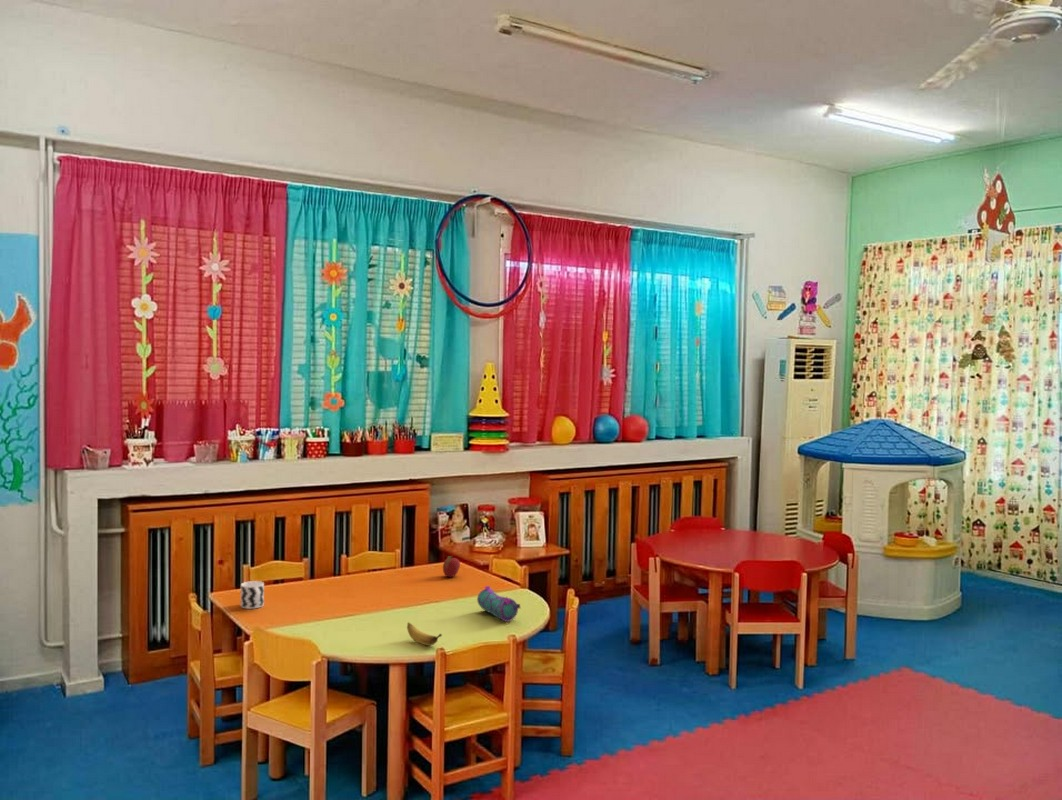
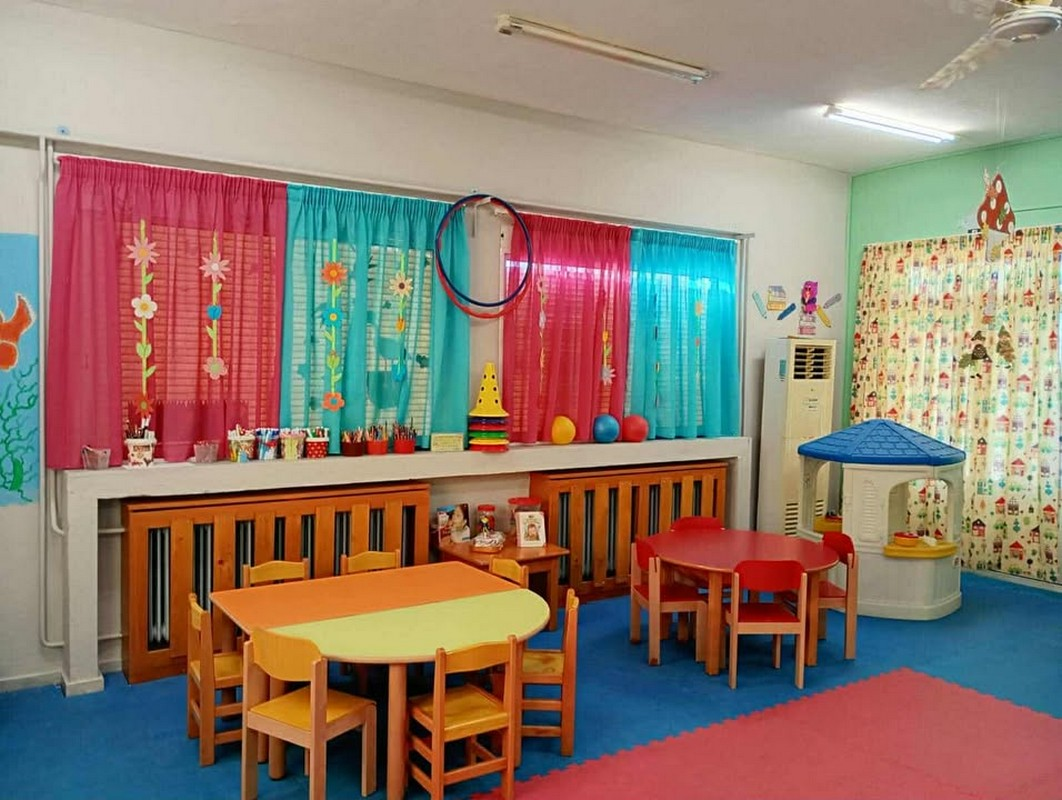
- banana [406,621,443,647]
- apple [442,554,461,578]
- pencil case [476,585,521,623]
- cup [240,580,265,610]
